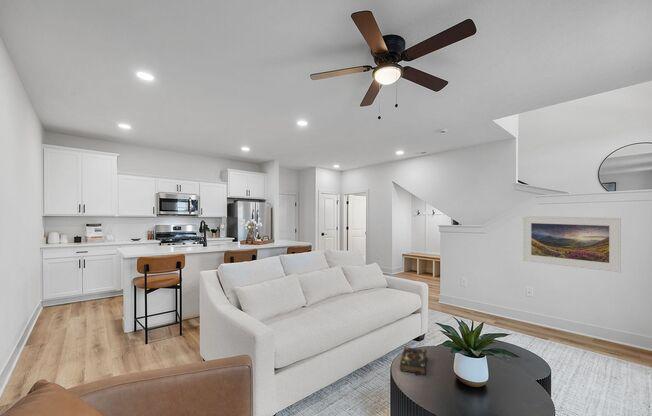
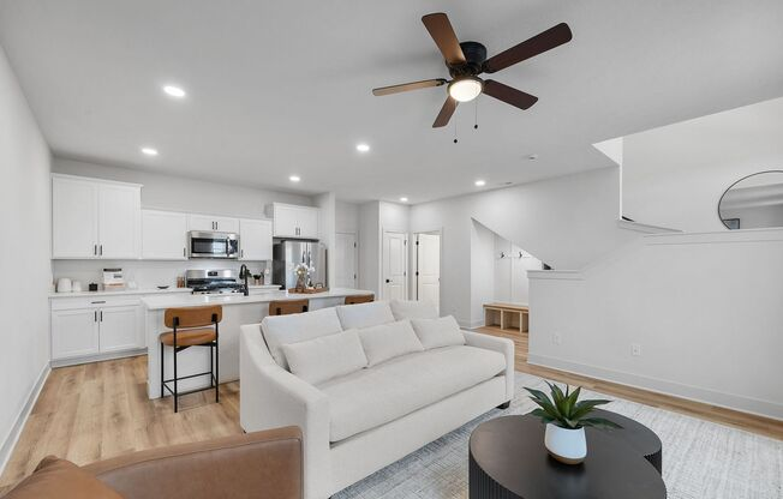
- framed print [522,215,622,273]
- book [399,346,428,377]
